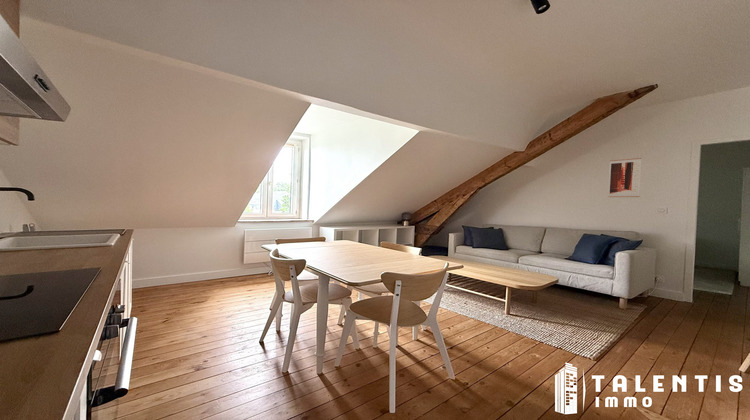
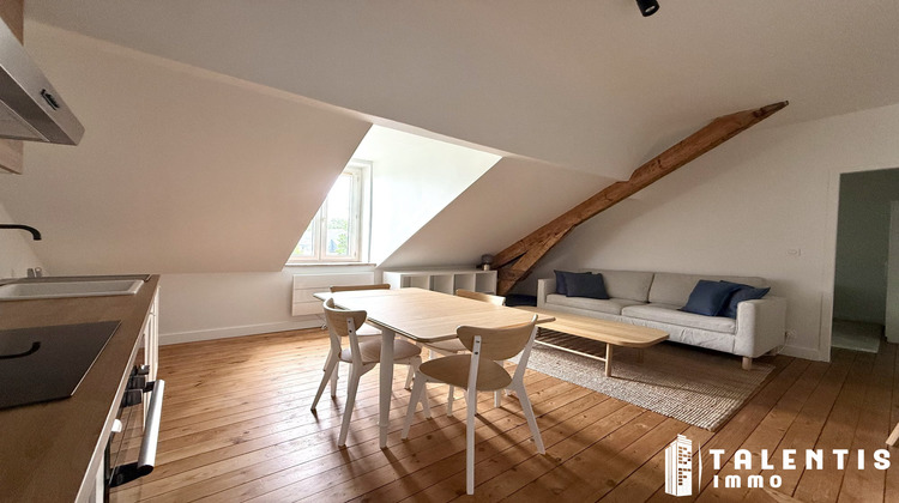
- wall art [607,157,642,198]
